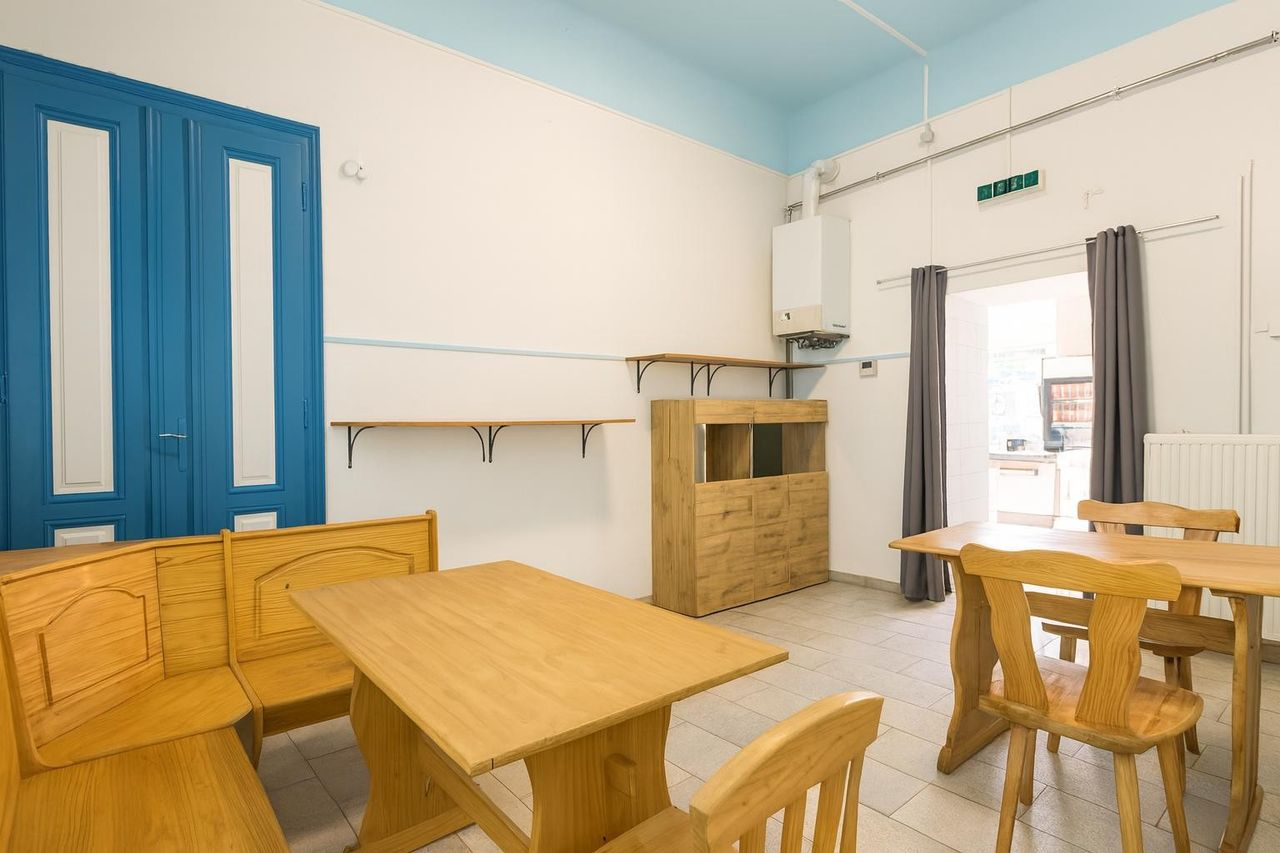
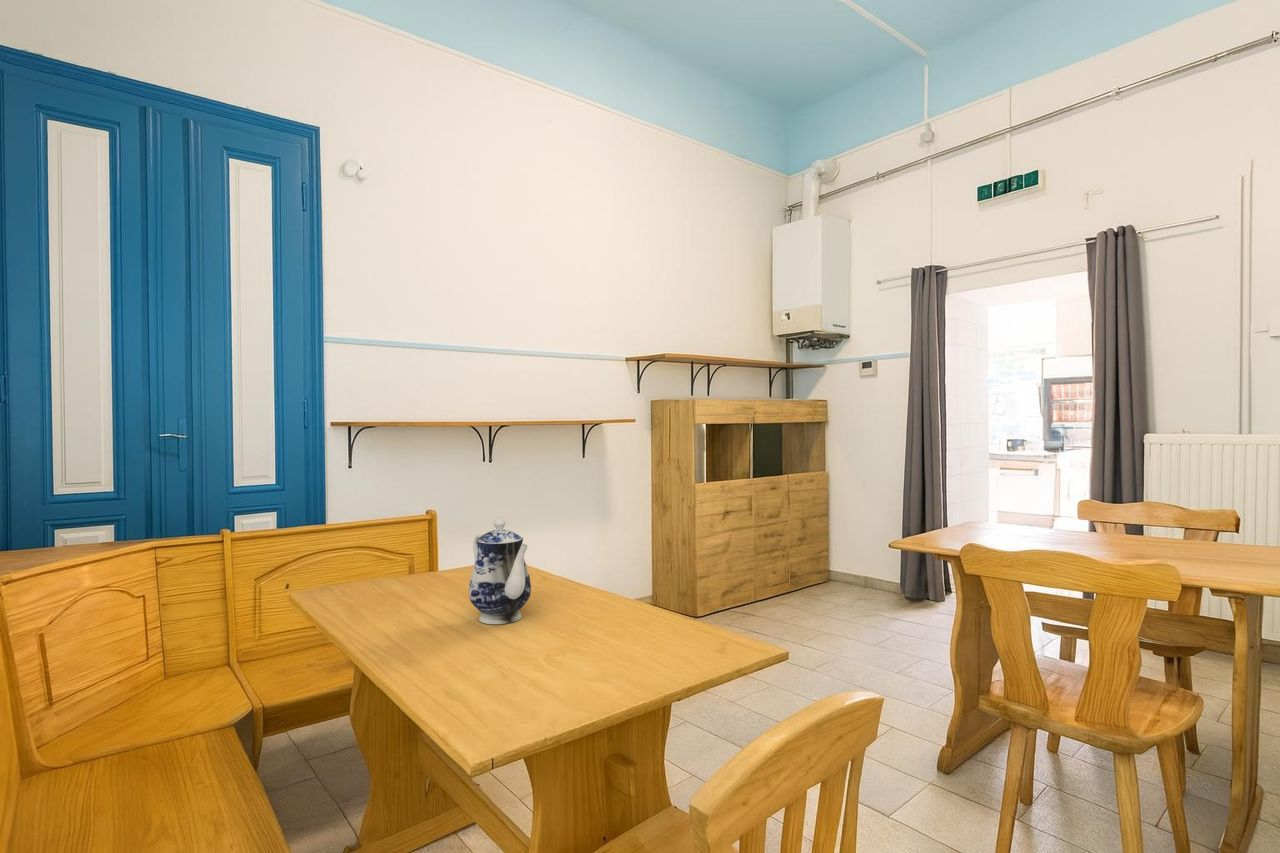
+ teapot [468,516,532,625]
